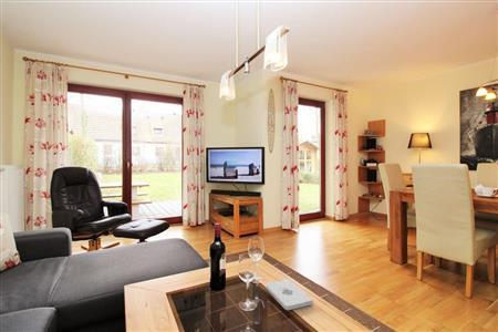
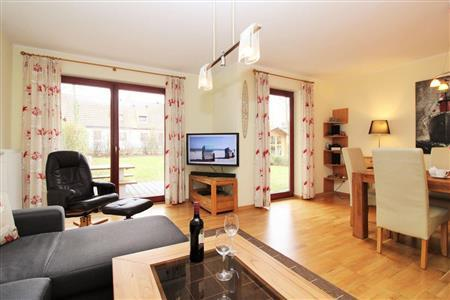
- notepad [264,278,314,311]
